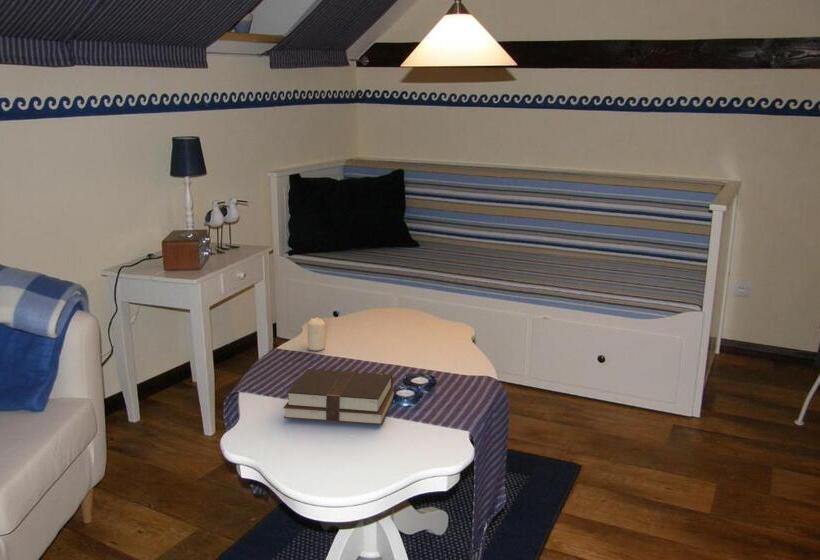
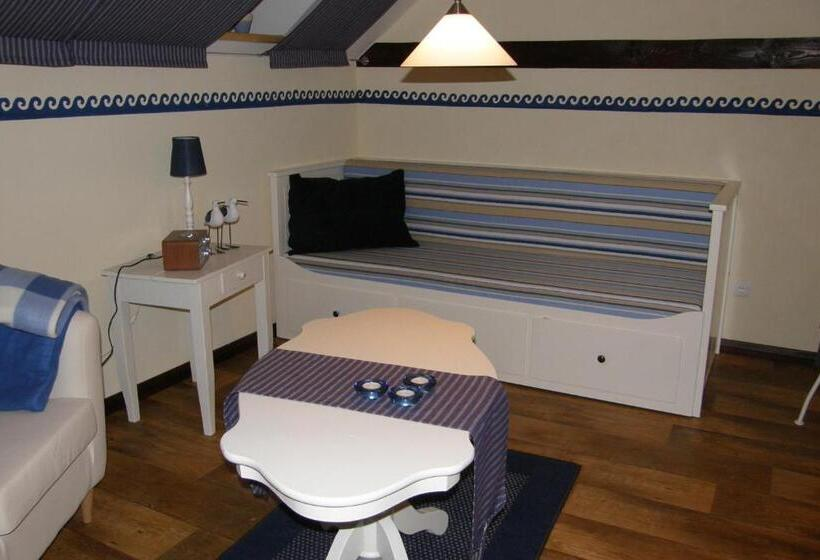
- candle [307,316,326,351]
- bible [283,368,396,426]
